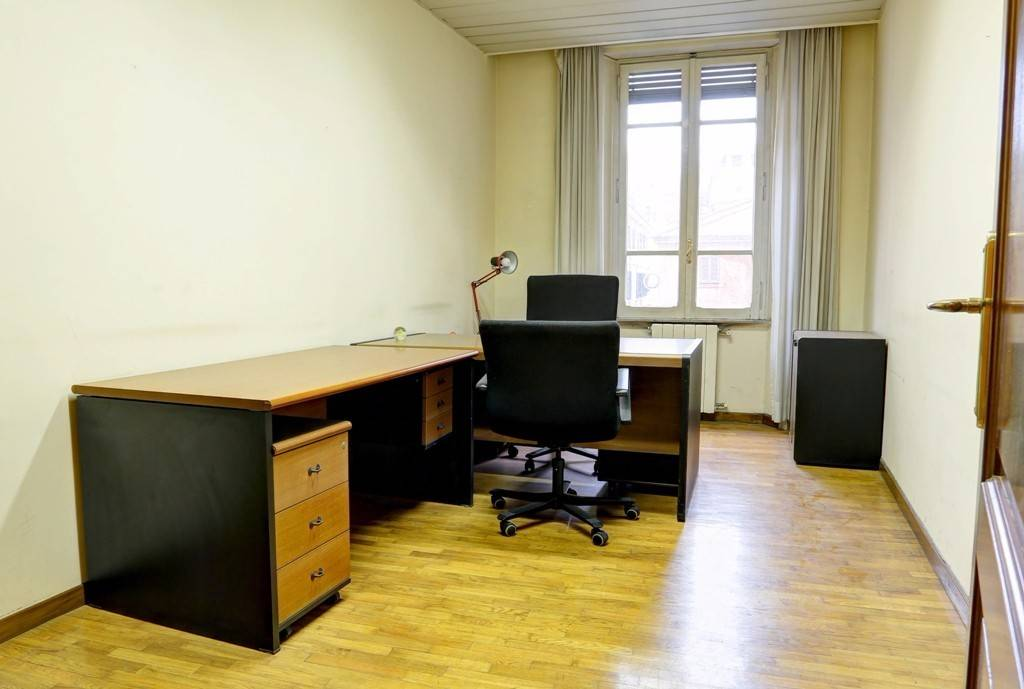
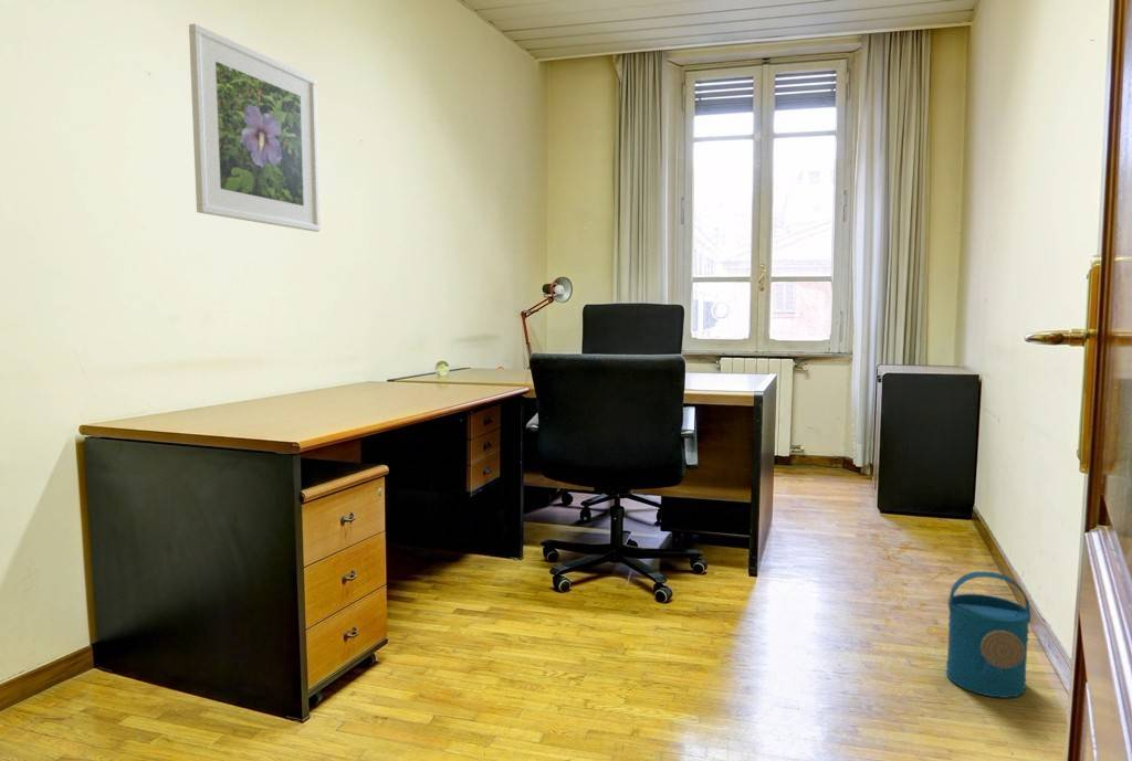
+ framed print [188,23,322,233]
+ watering can [945,570,1033,699]
